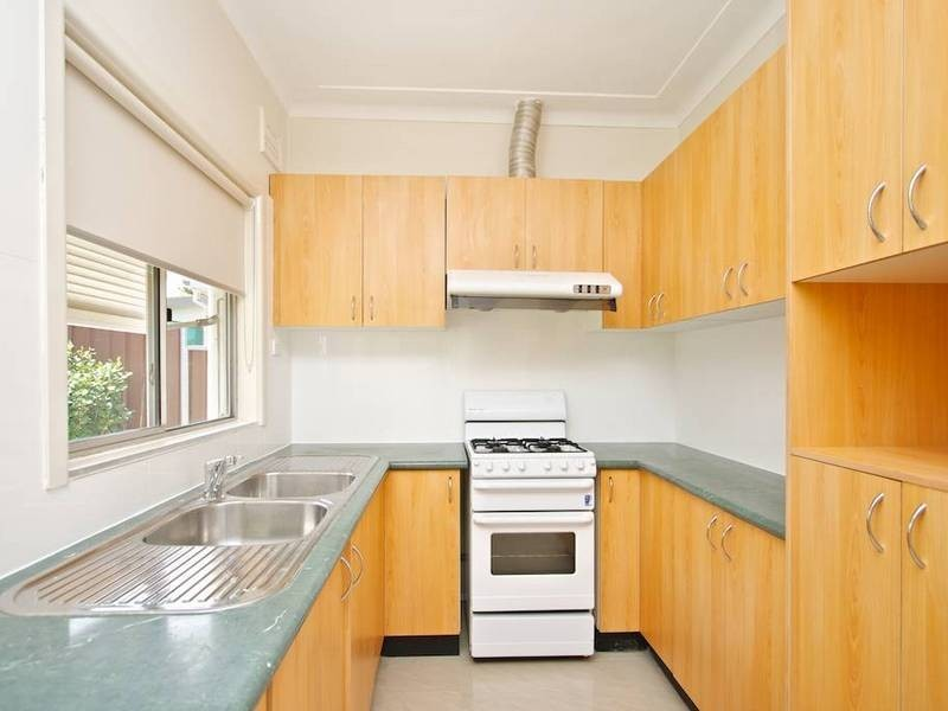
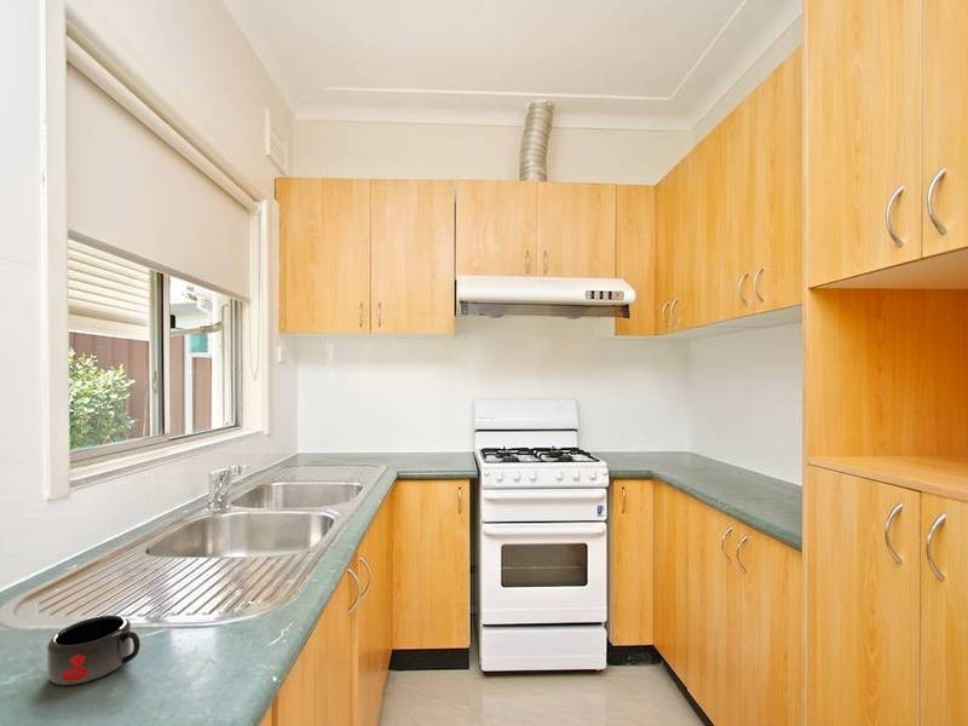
+ mug [46,615,142,686]
